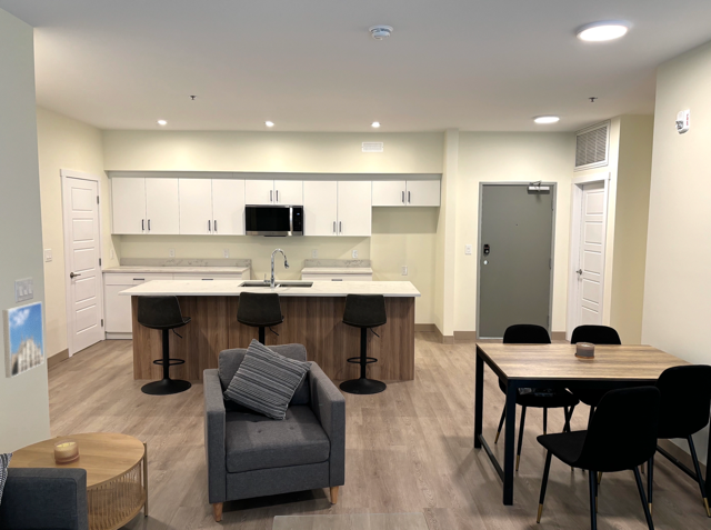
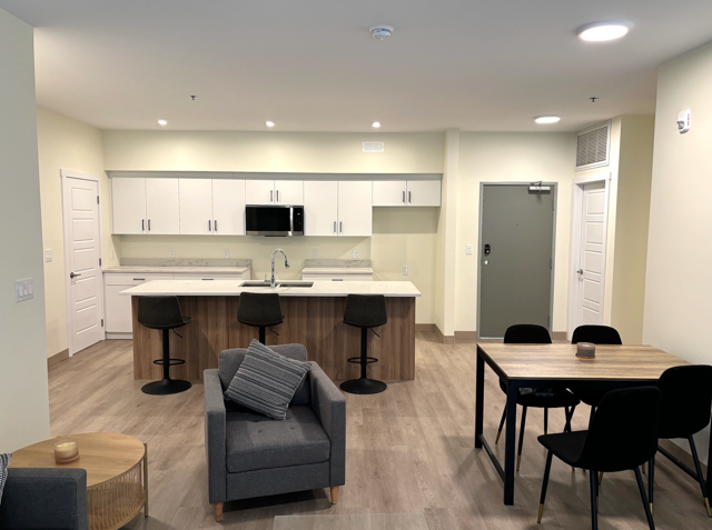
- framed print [2,301,46,379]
